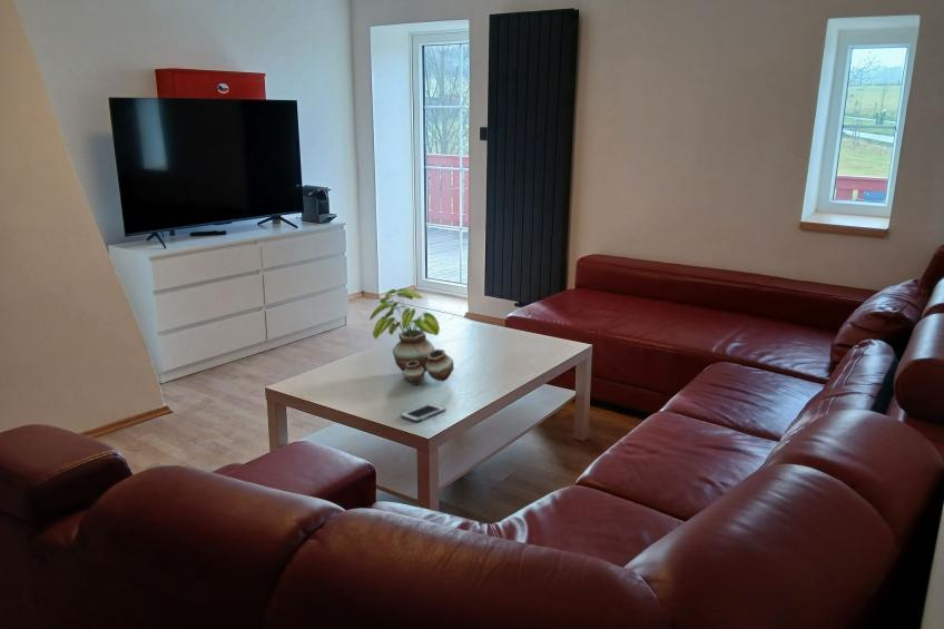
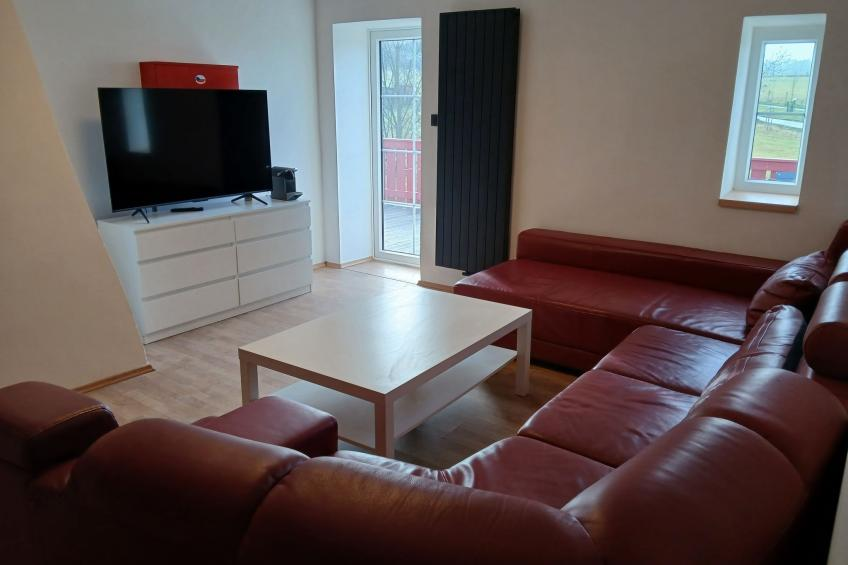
- potted plant [368,287,455,385]
- cell phone [400,402,446,423]
